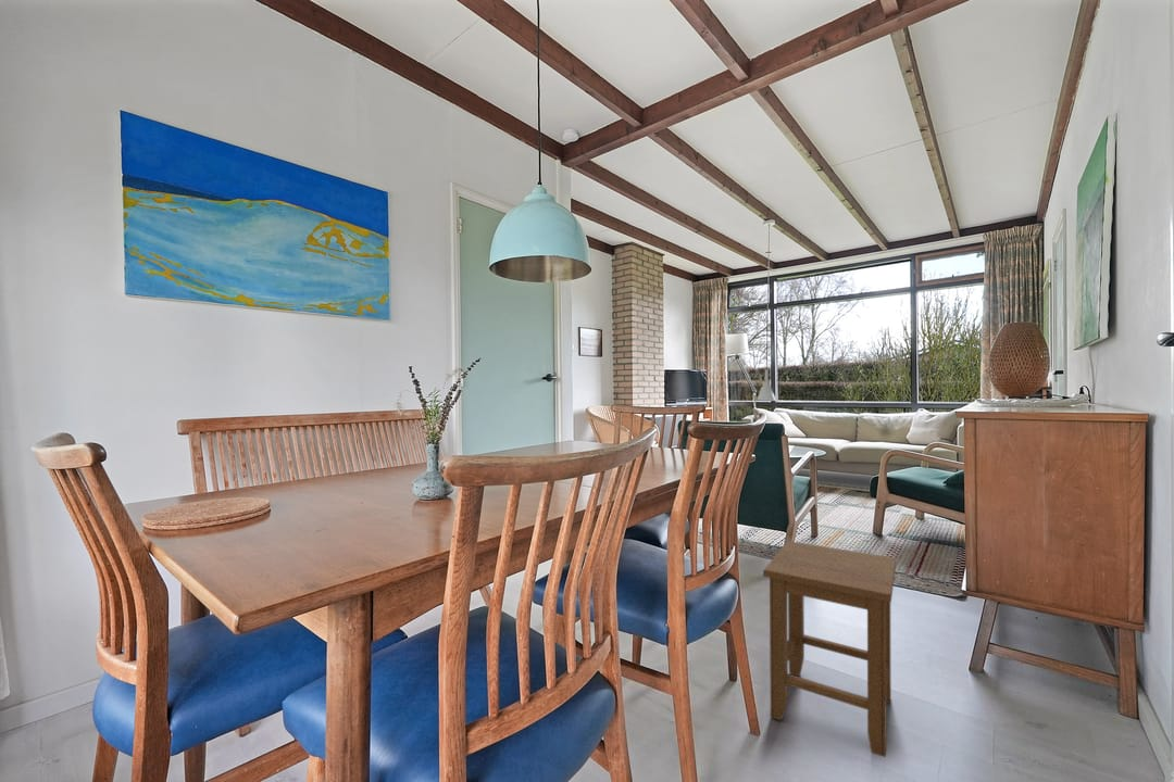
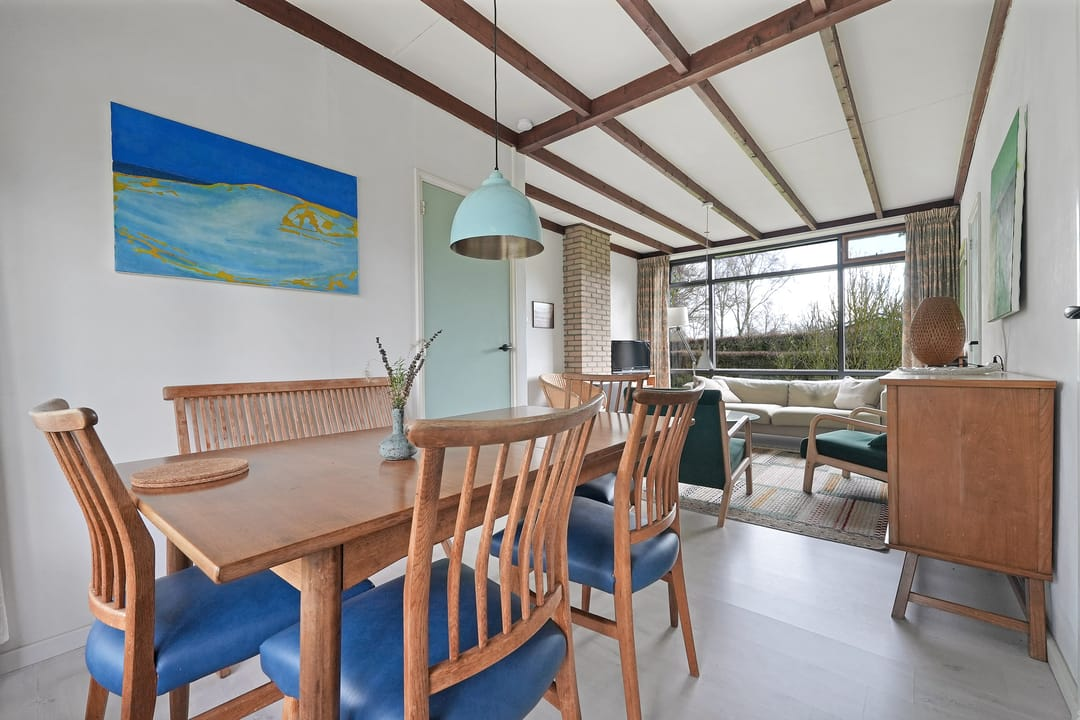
- stool [762,540,897,758]
